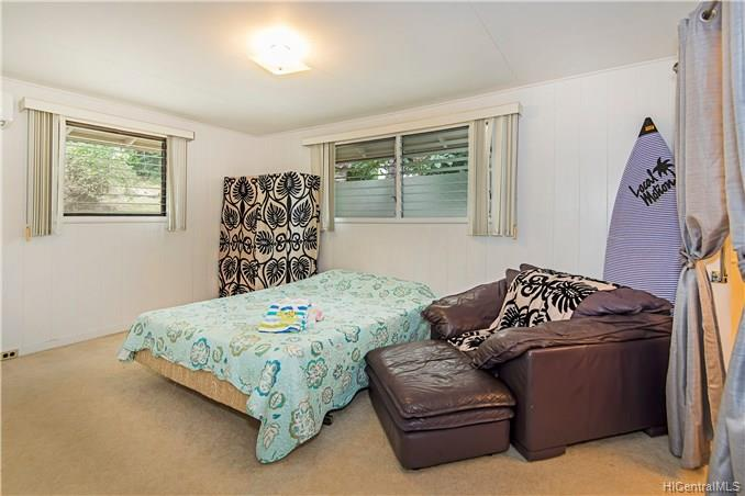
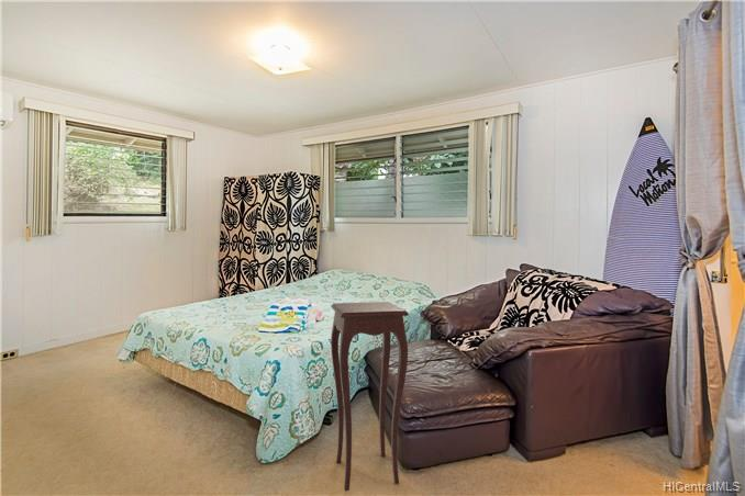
+ side table [330,301,410,492]
